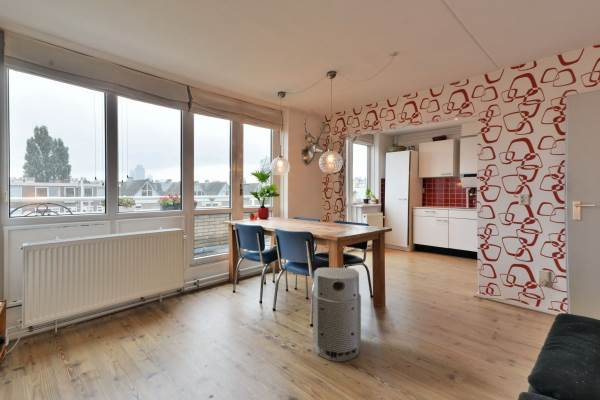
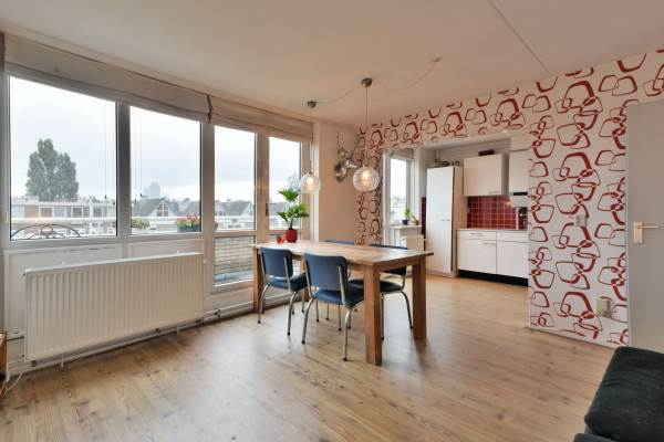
- air purifier [312,267,362,362]
